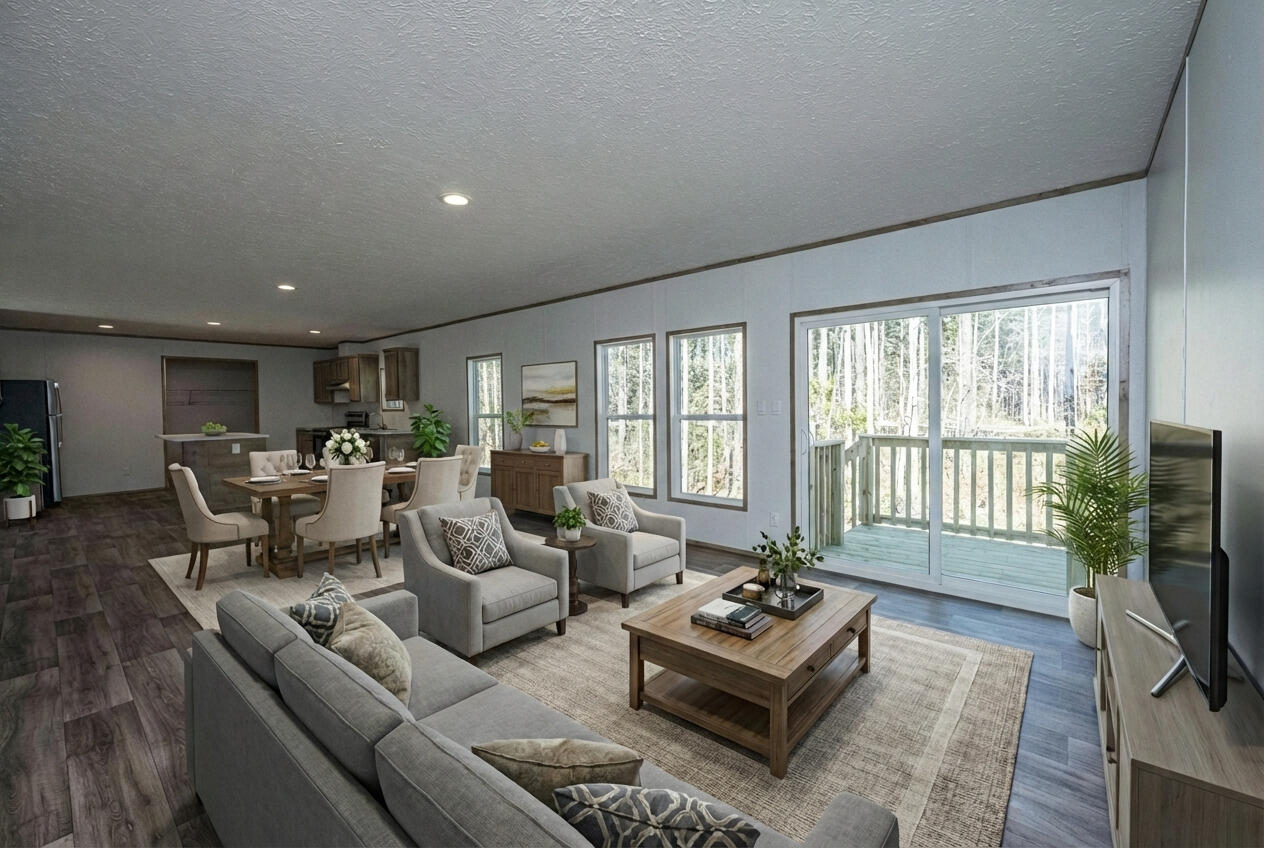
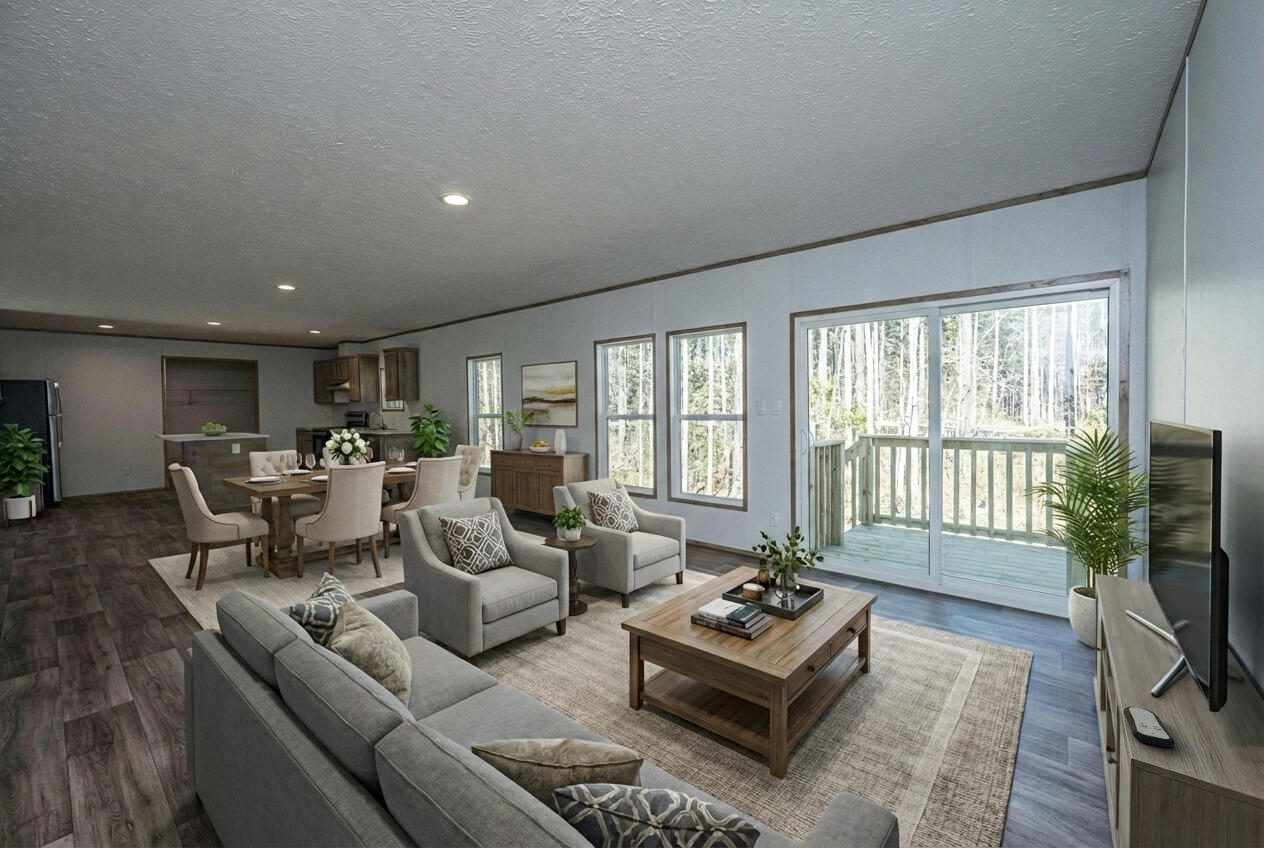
+ remote control [1123,706,1176,749]
